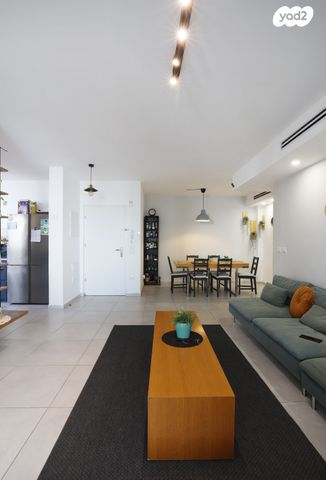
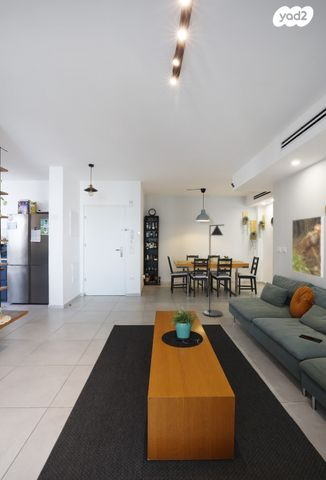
+ floor lamp [203,224,225,318]
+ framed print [291,215,325,279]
